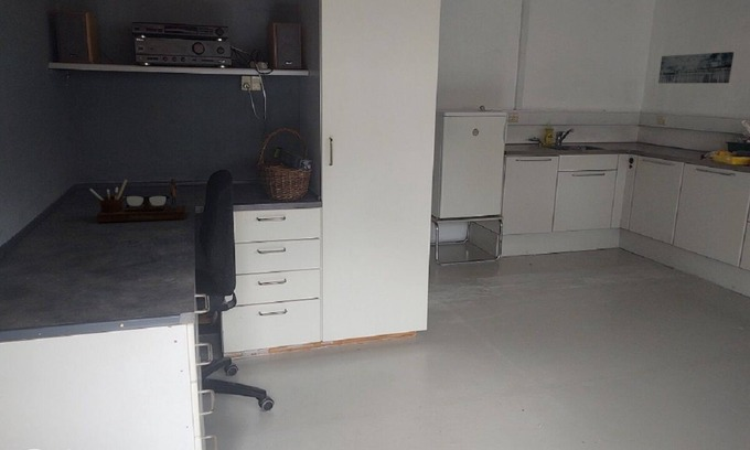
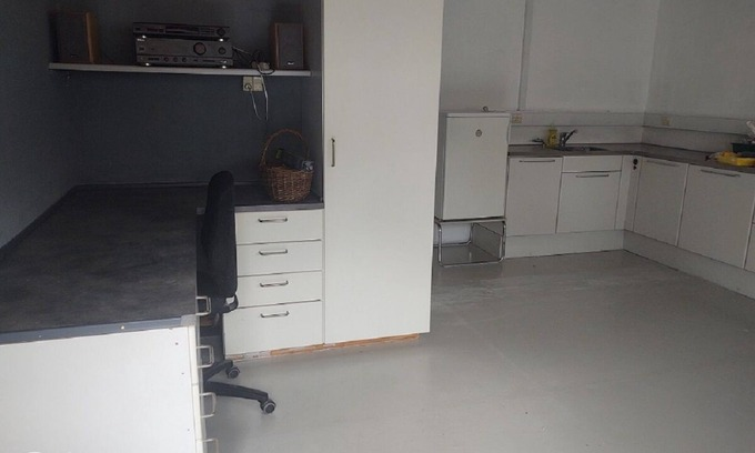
- wall art [657,51,735,85]
- desk organizer [89,176,188,223]
